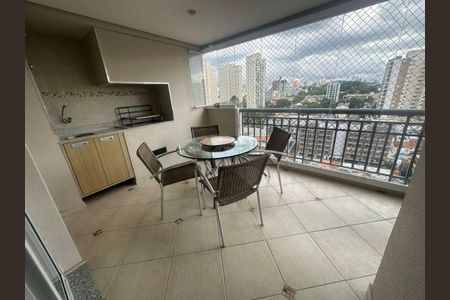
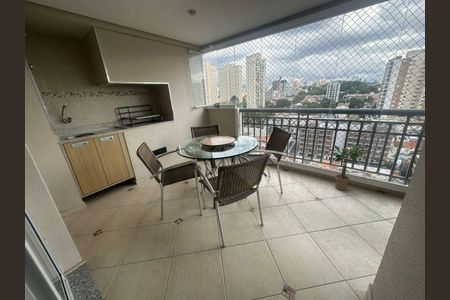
+ potted plant [329,144,371,192]
